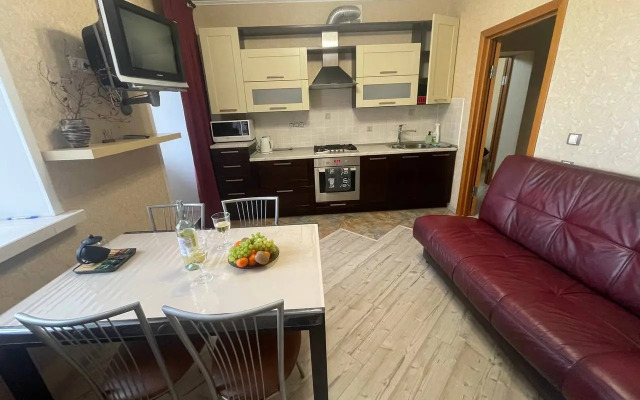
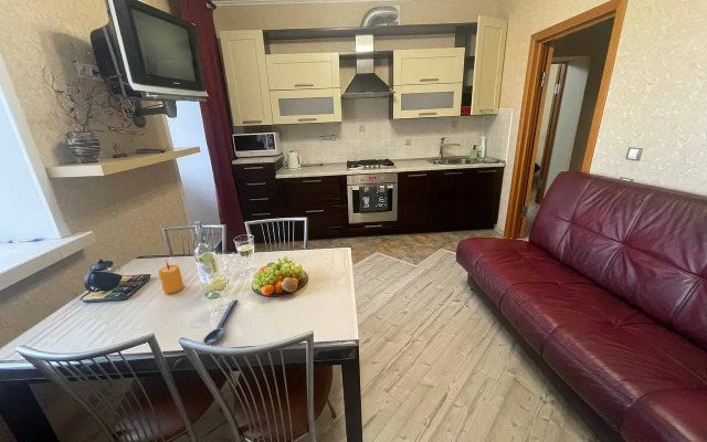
+ candle [158,259,184,295]
+ spoon [202,298,239,346]
